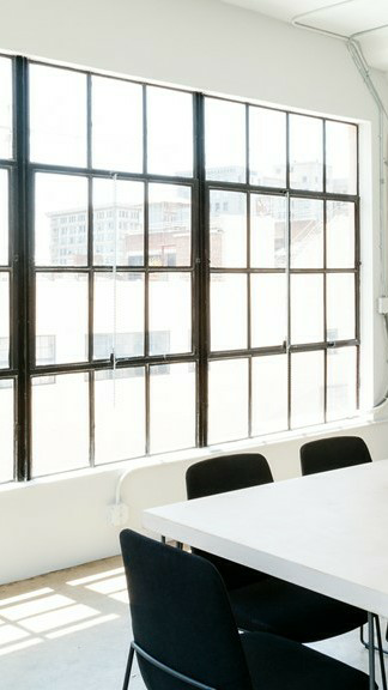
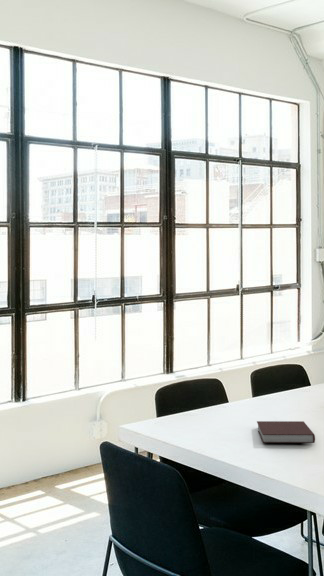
+ notebook [256,420,316,444]
